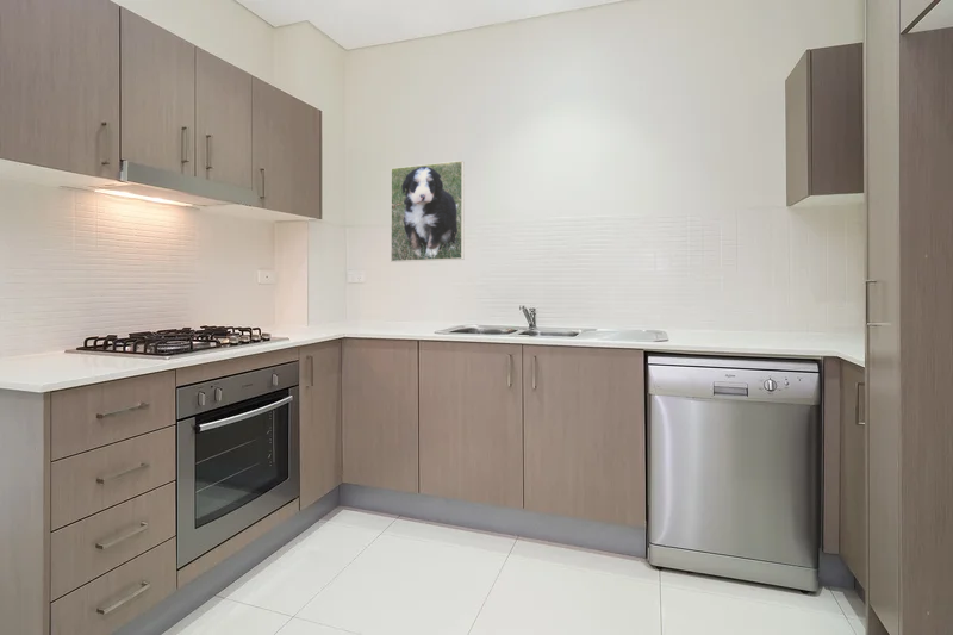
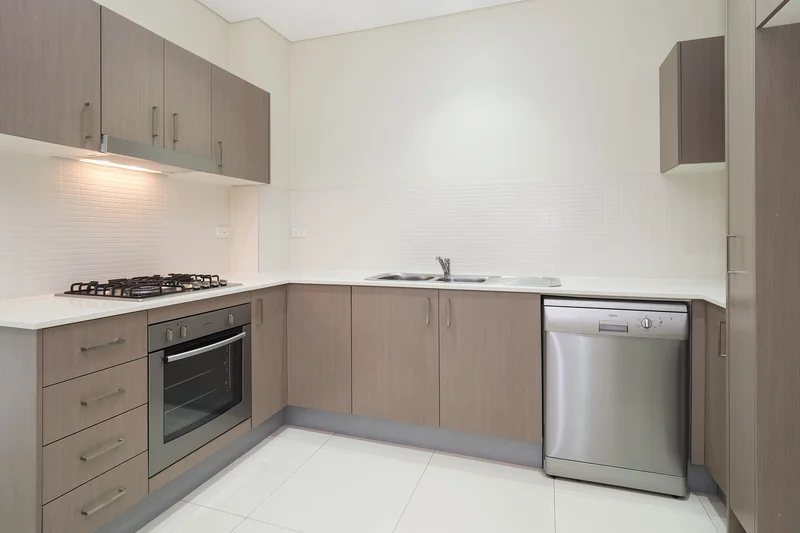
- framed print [390,160,466,263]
